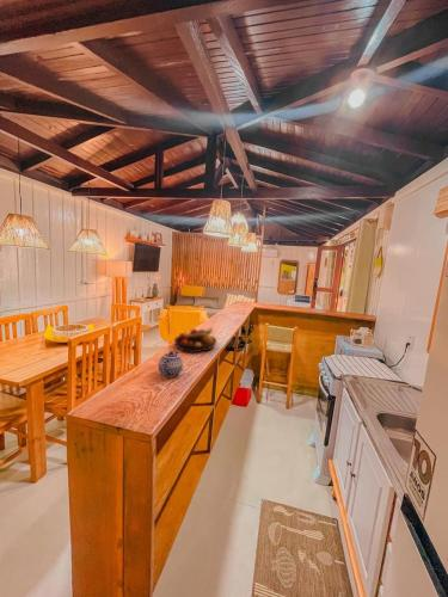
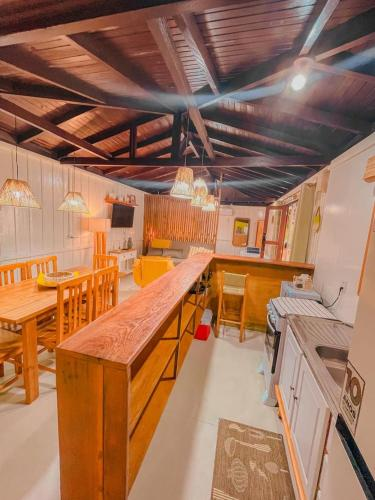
- fruit bowl [173,327,217,353]
- teapot [158,350,184,378]
